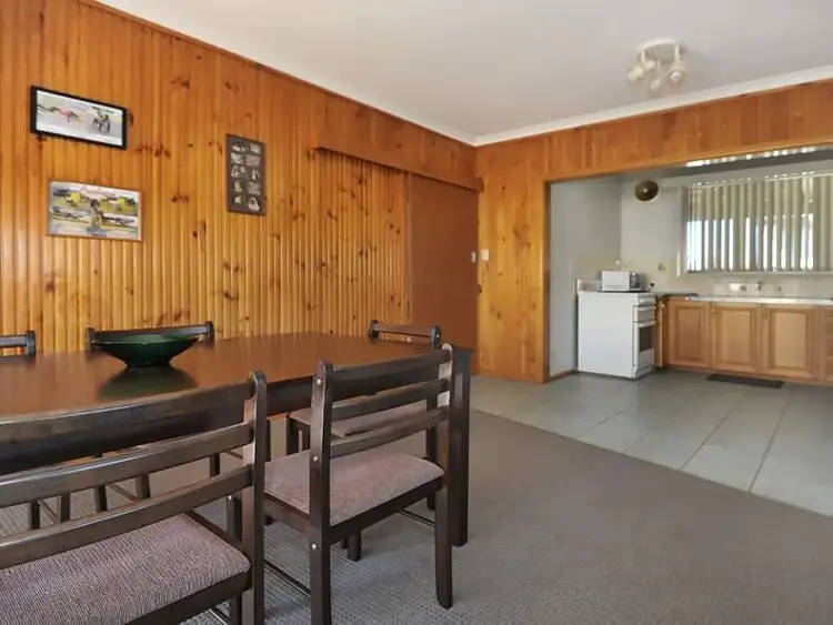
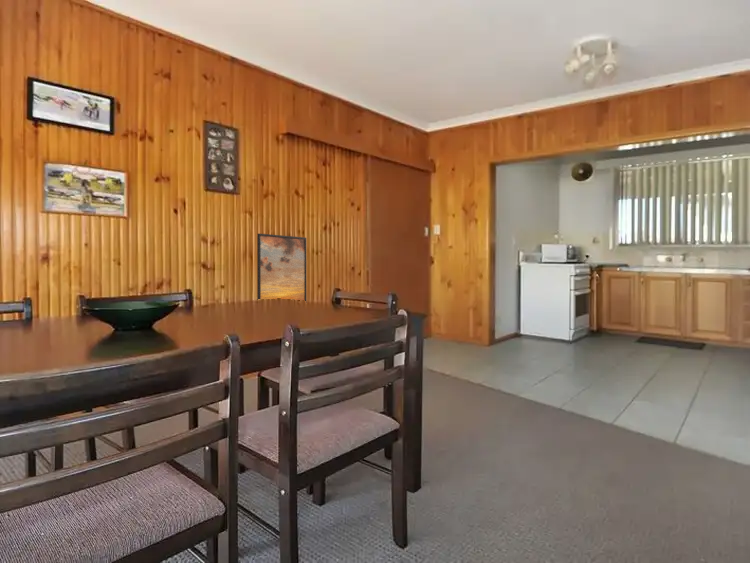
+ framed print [256,233,307,302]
